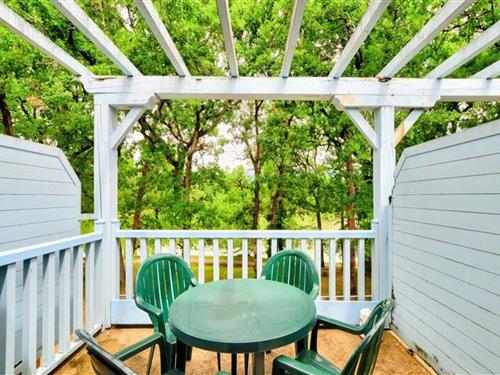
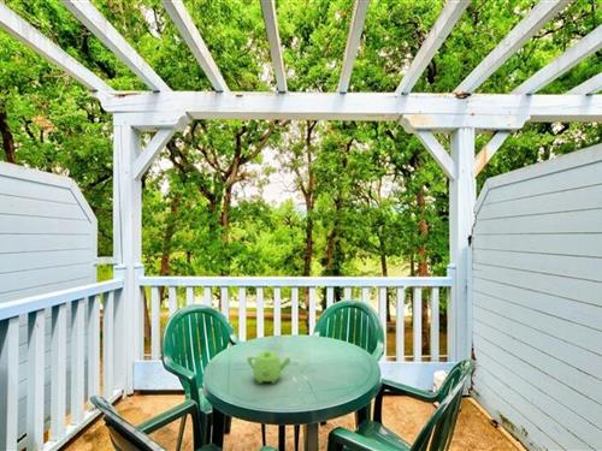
+ teapot [246,349,291,385]
